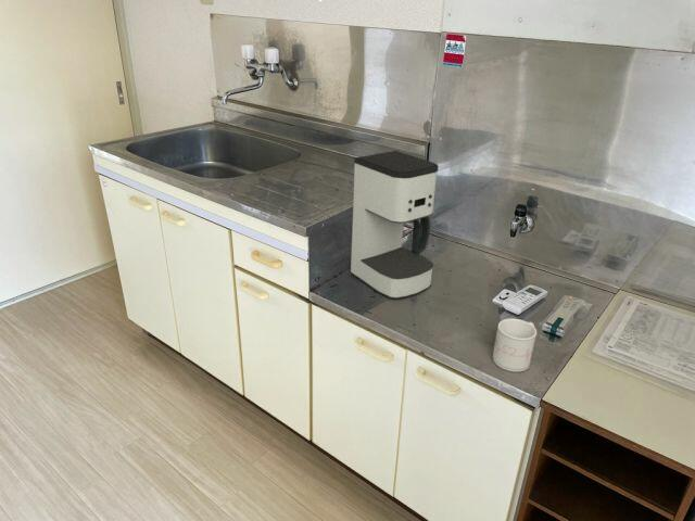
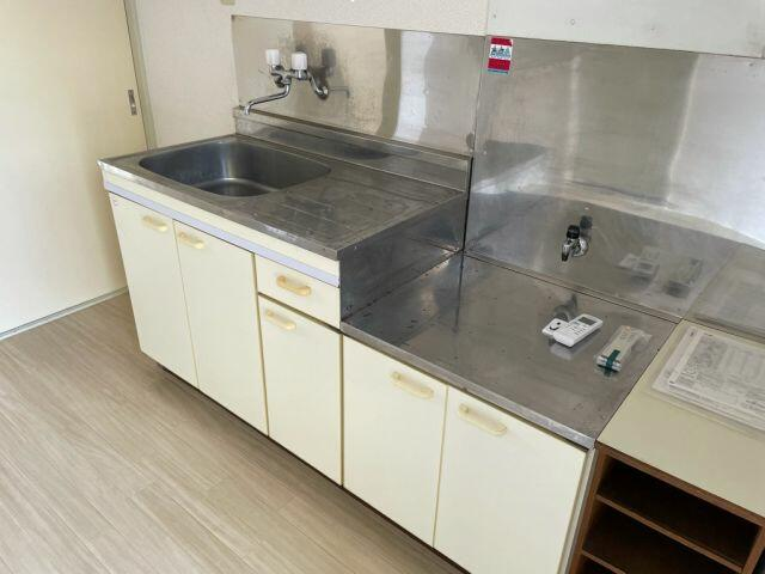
- coffee maker [350,150,440,301]
- mug [492,318,538,373]
